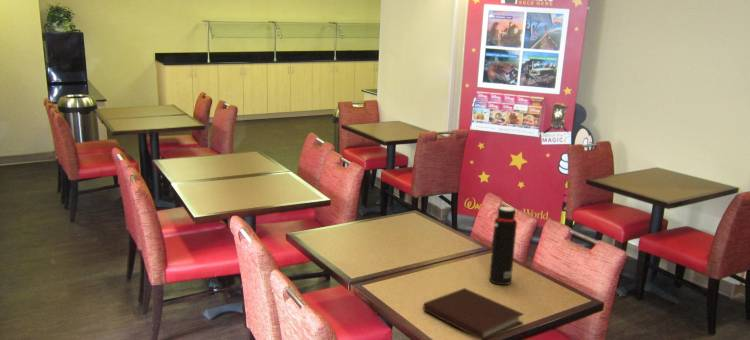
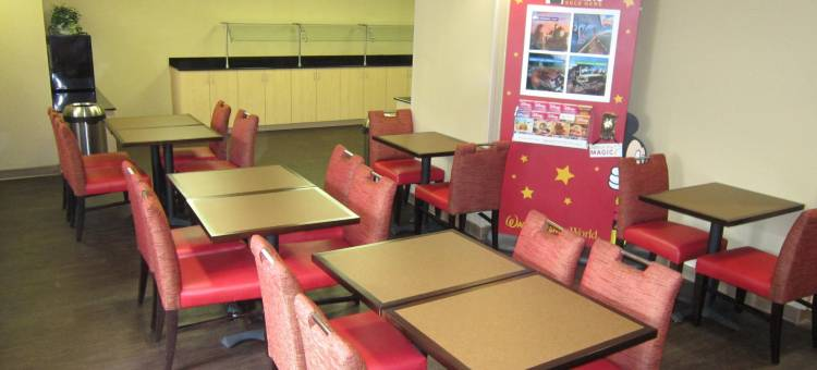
- notebook [422,287,525,340]
- water bottle [488,206,518,286]
